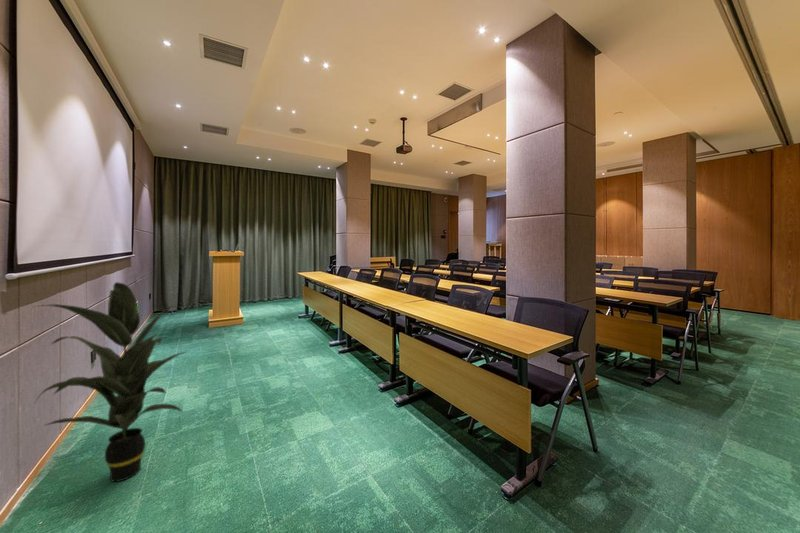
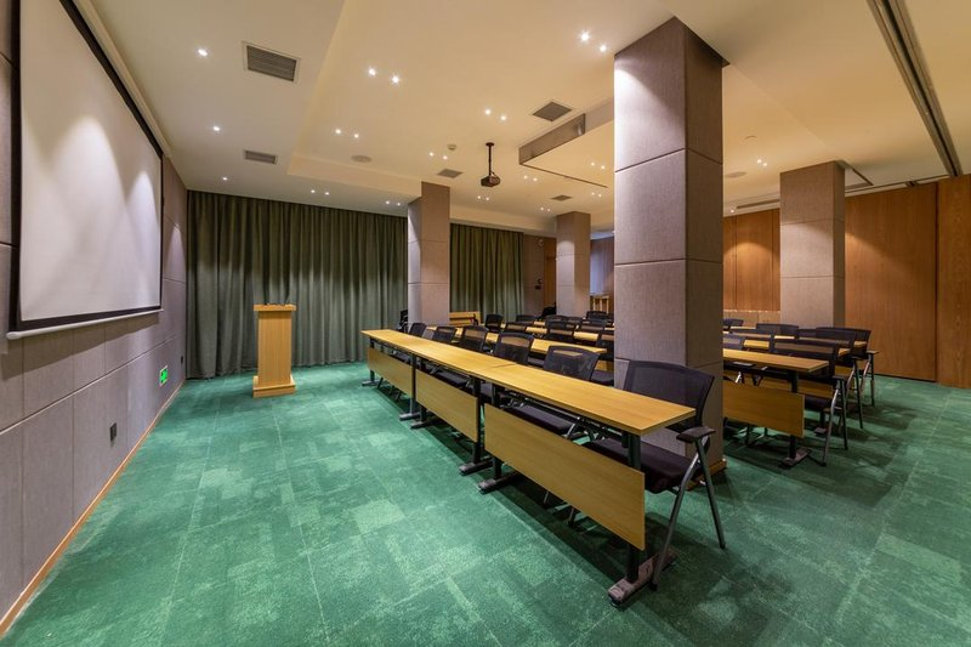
- indoor plant [33,281,191,482]
